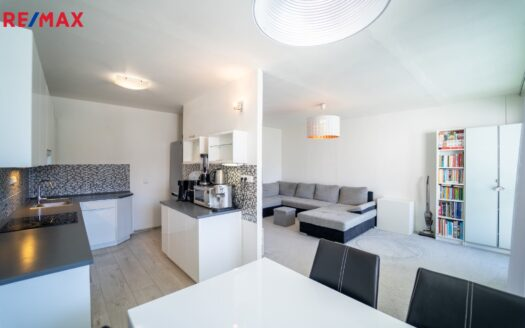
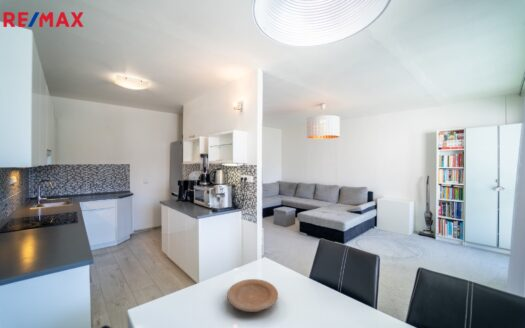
+ plate [226,278,279,313]
